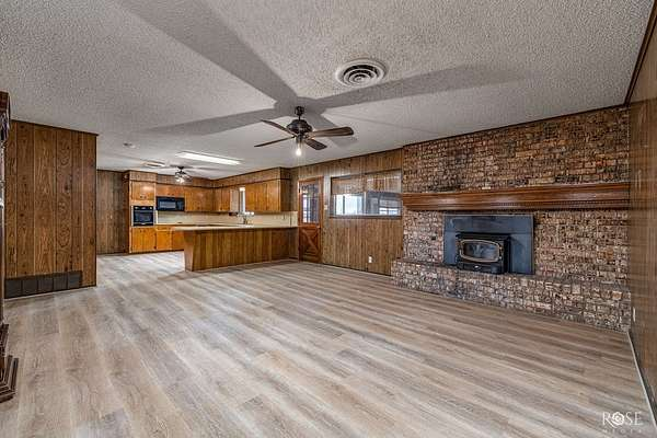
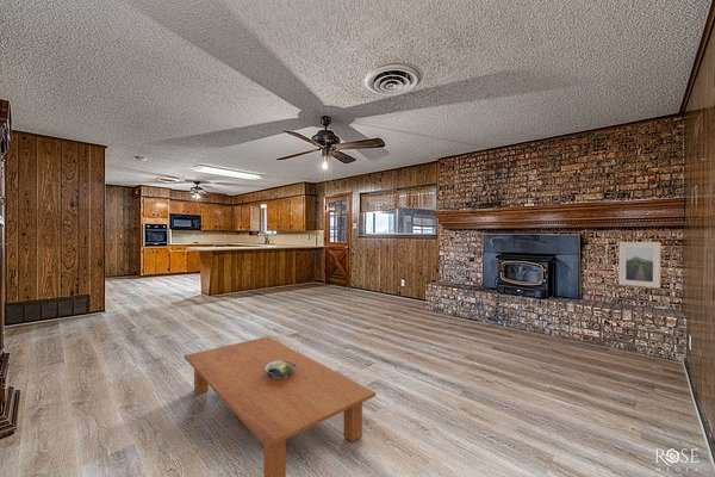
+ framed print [617,241,663,289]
+ decorative bowl [263,360,297,379]
+ coffee table [184,335,377,477]
